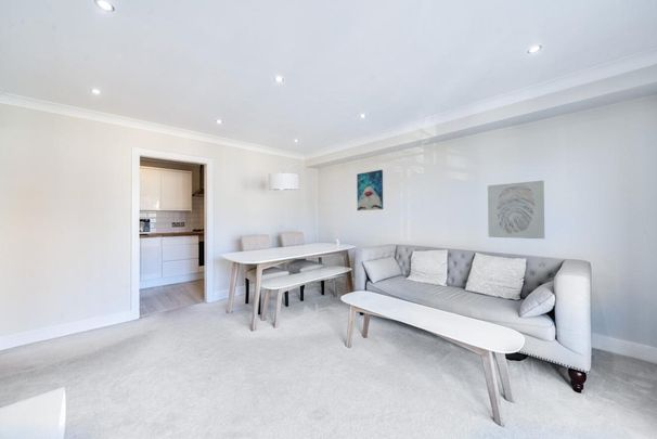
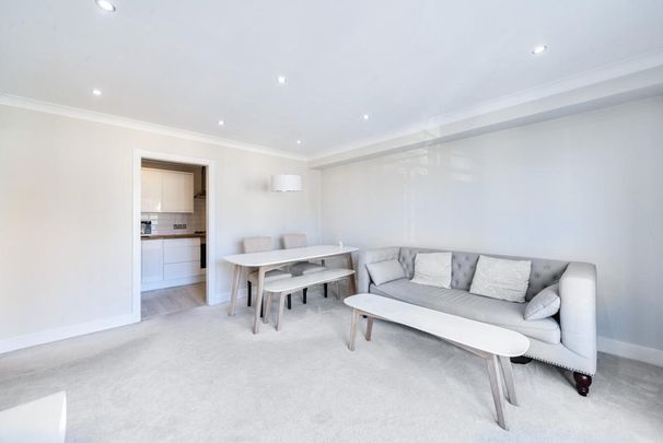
- wall art [487,180,545,240]
- wall art [356,169,384,211]
